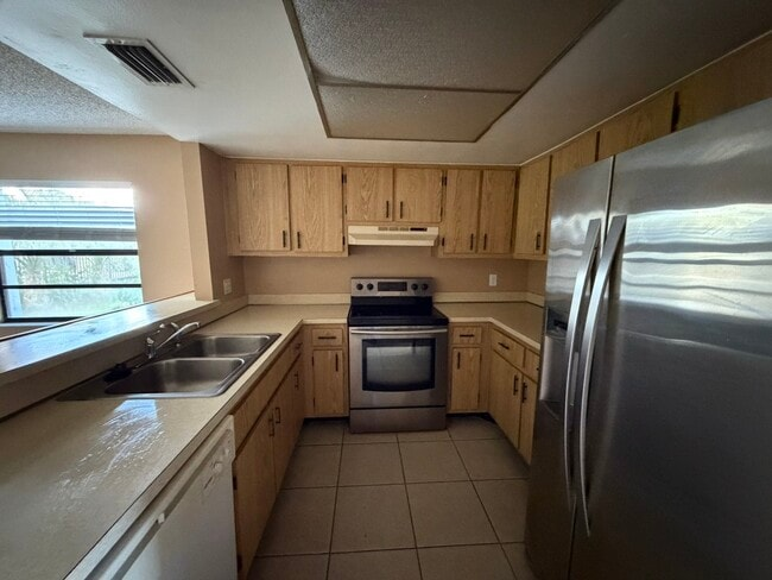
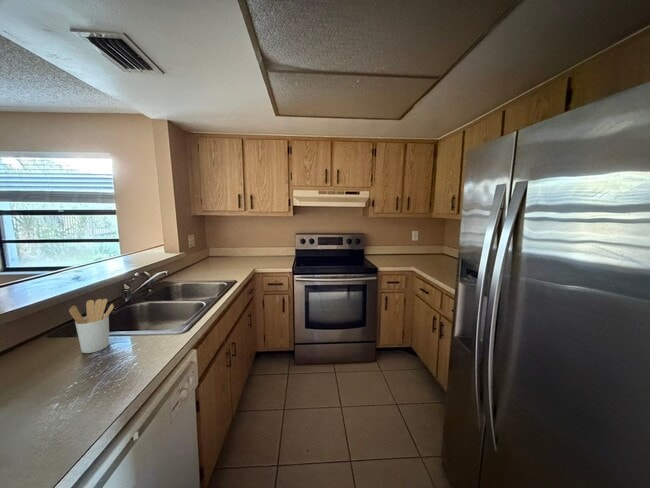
+ utensil holder [68,298,115,354]
